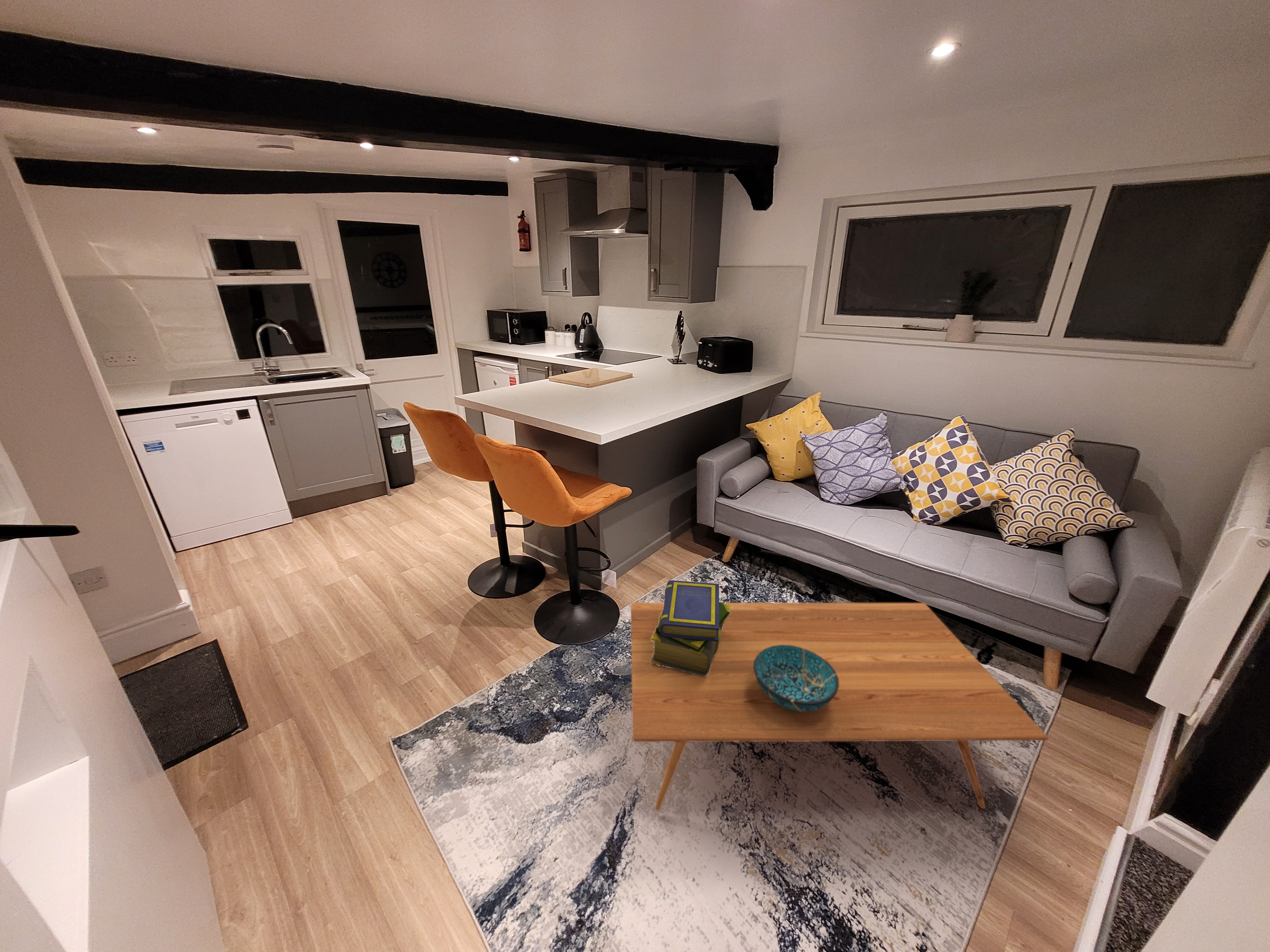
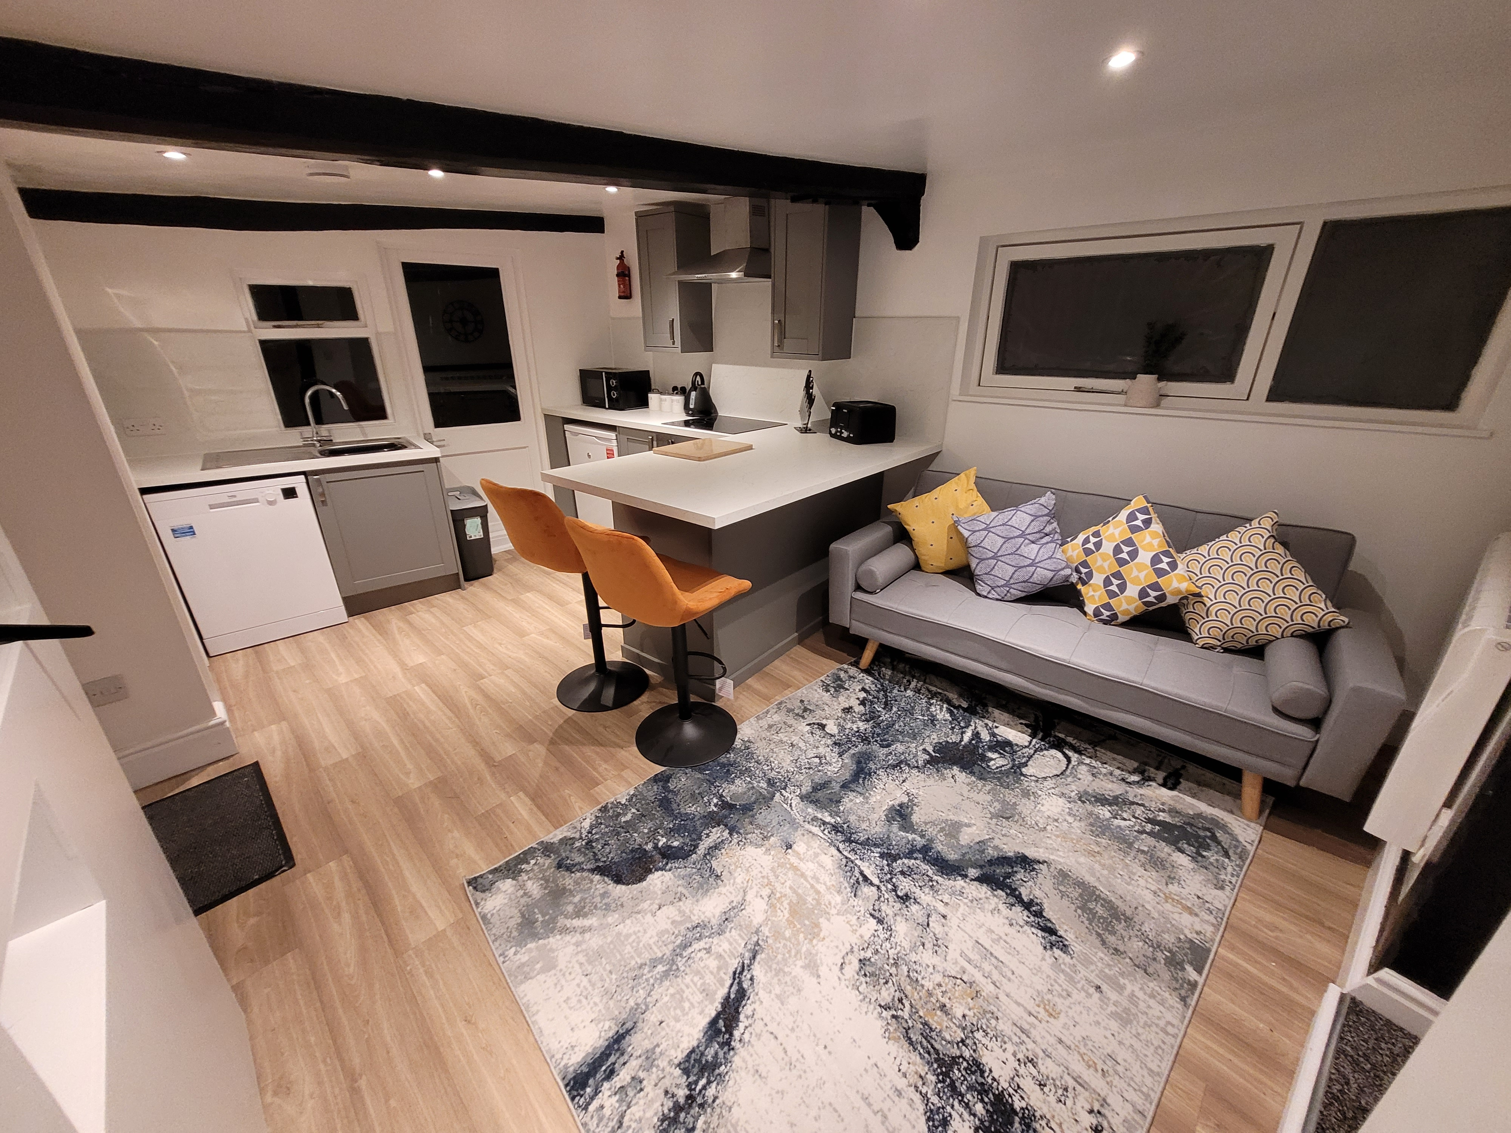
- decorative bowl [753,645,839,712]
- coffee table [631,602,1049,811]
- stack of books [651,580,732,676]
